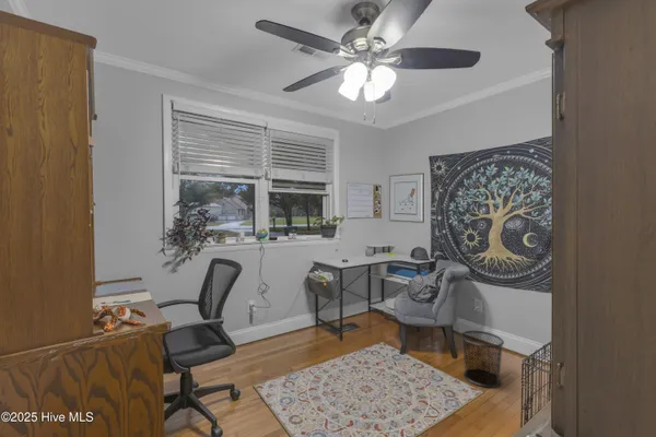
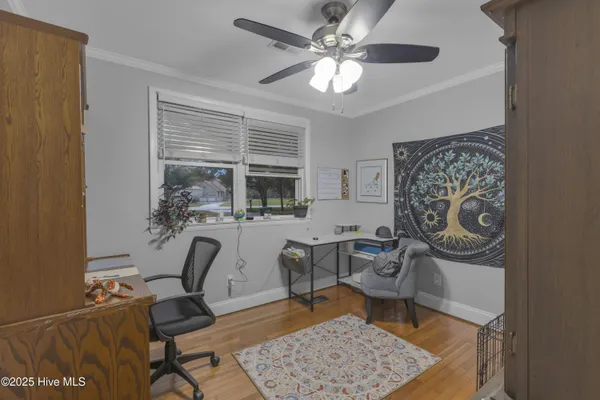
- waste bin [460,330,505,388]
